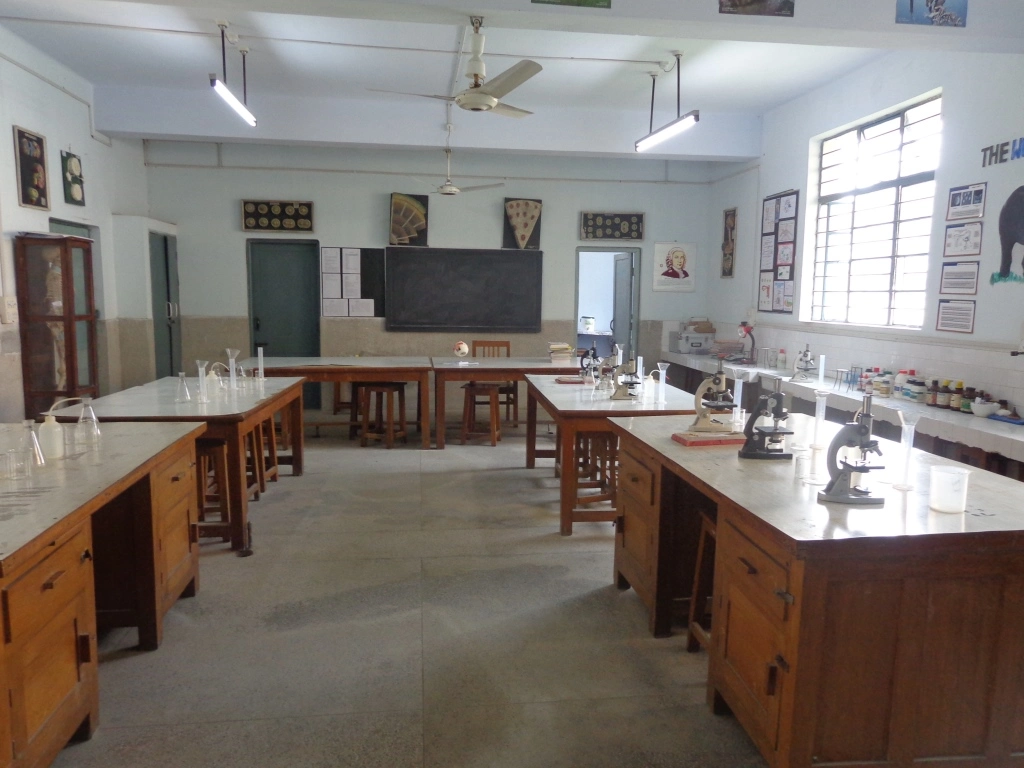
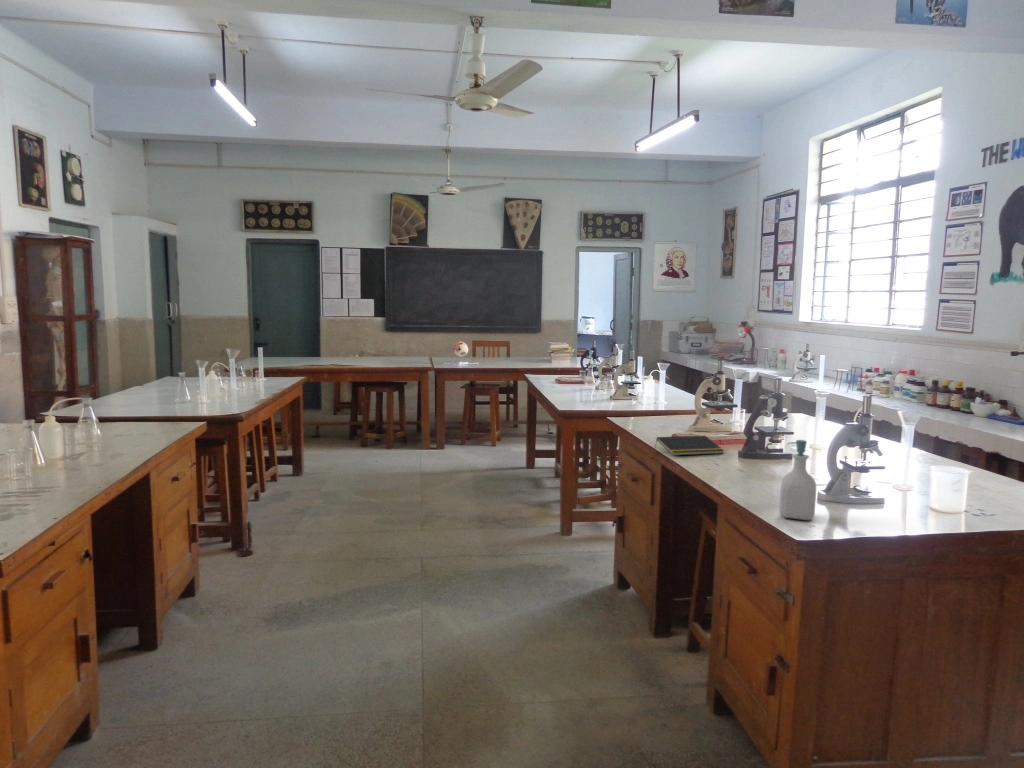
+ soap bottle [778,439,817,521]
+ notepad [654,435,725,457]
